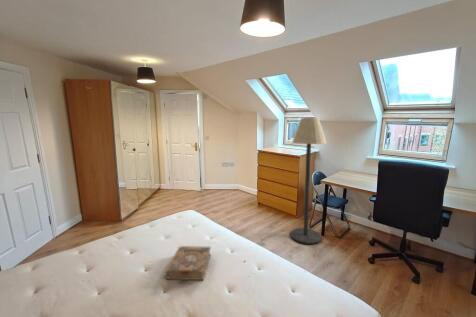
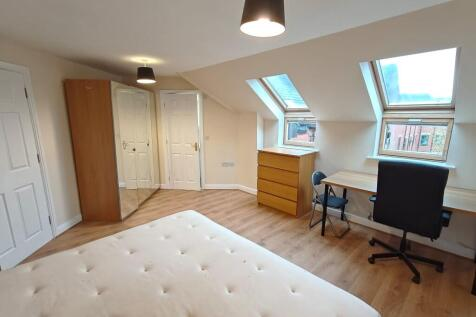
- floor lamp [289,117,327,245]
- book [165,245,212,281]
